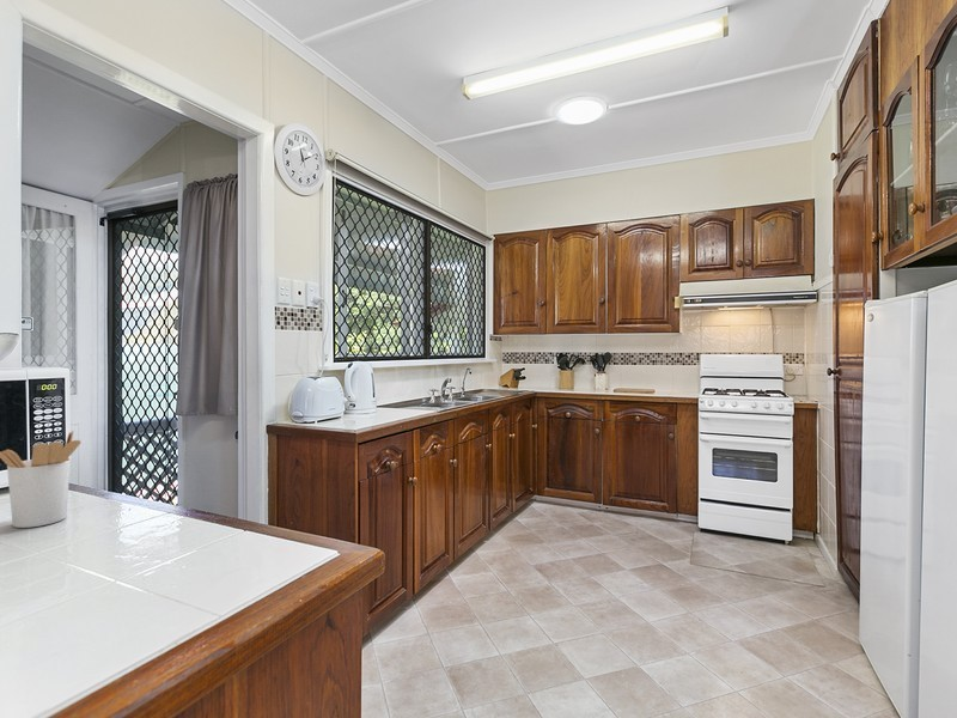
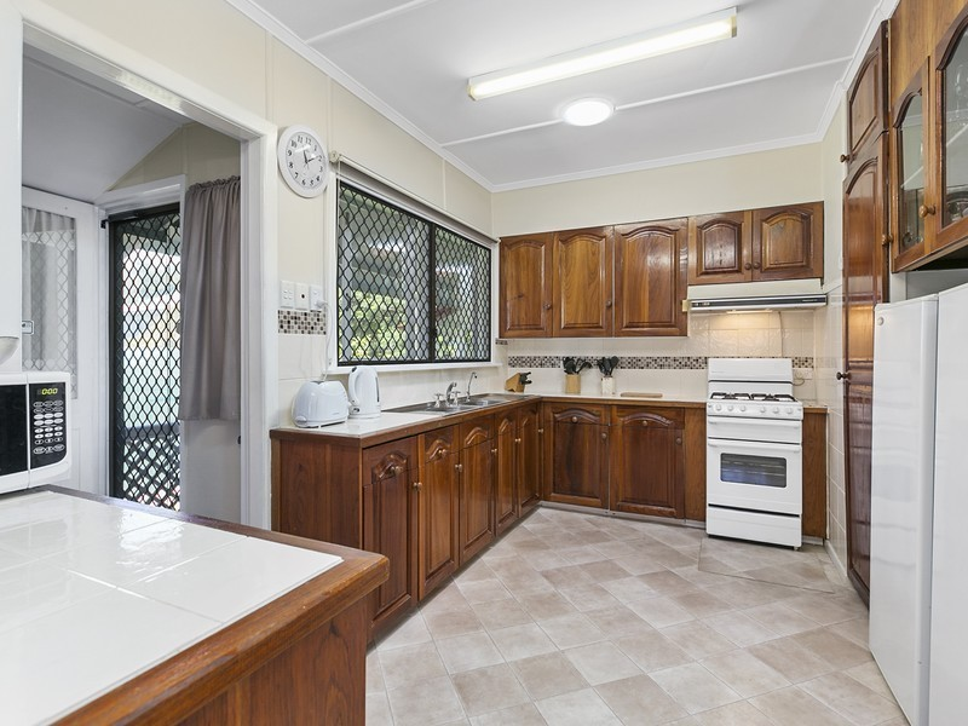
- utensil holder [0,430,83,529]
